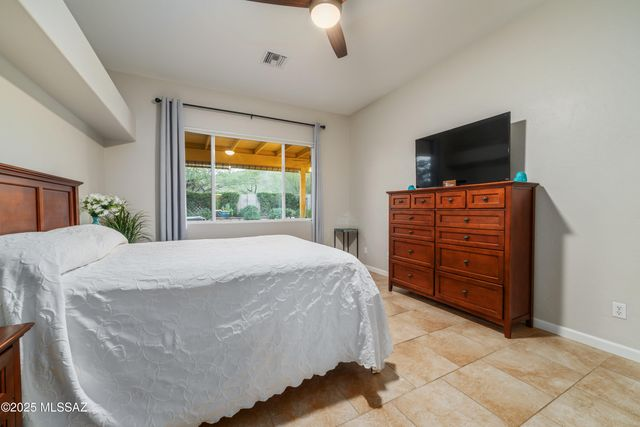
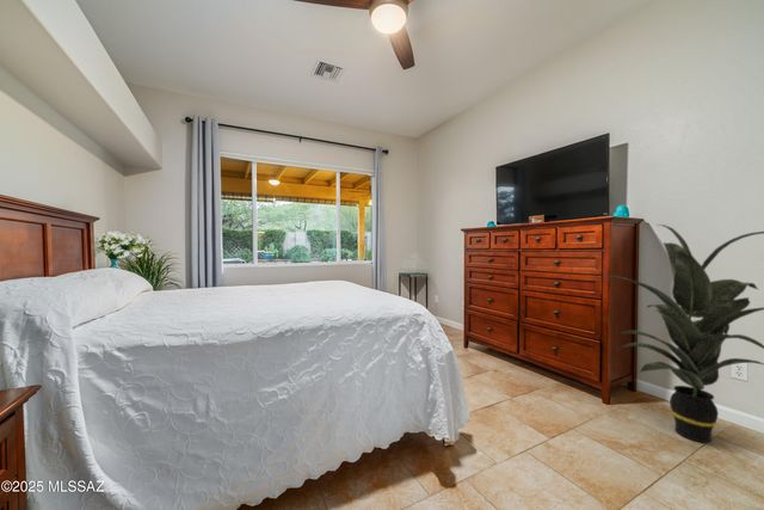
+ indoor plant [598,223,764,444]
